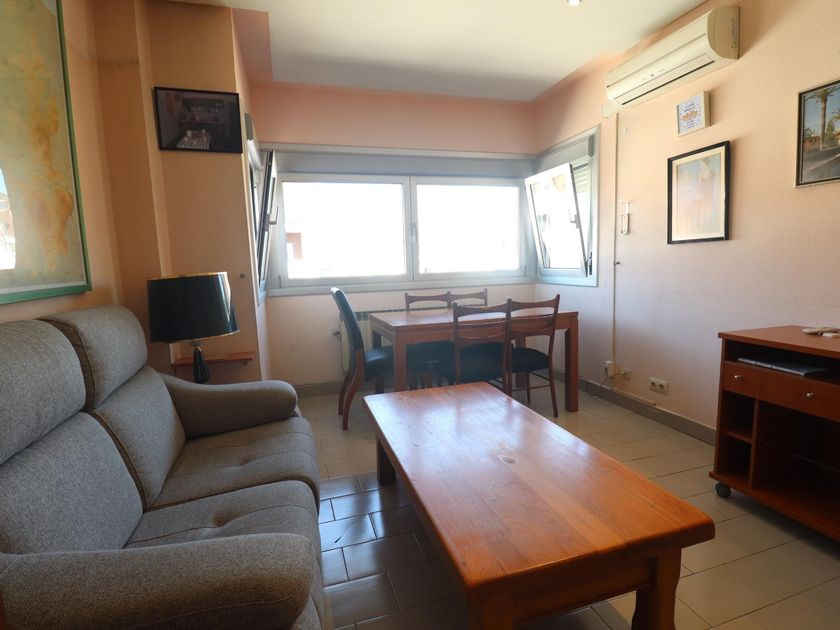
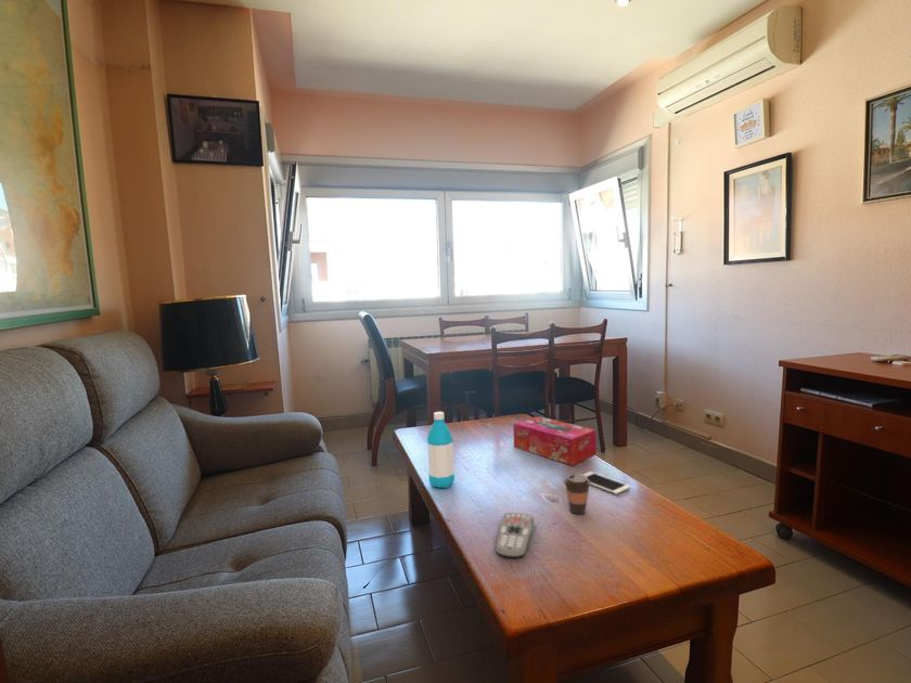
+ water bottle [426,411,455,489]
+ coffee cup [563,473,592,515]
+ remote control [495,512,535,558]
+ cell phone [582,471,631,495]
+ tissue box [512,415,598,466]
